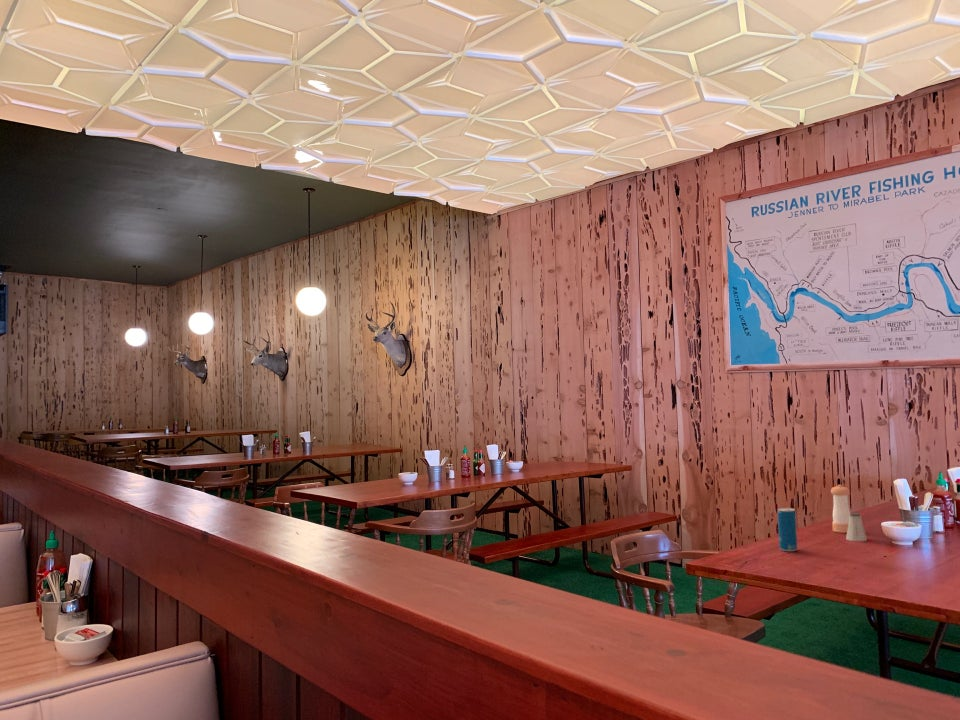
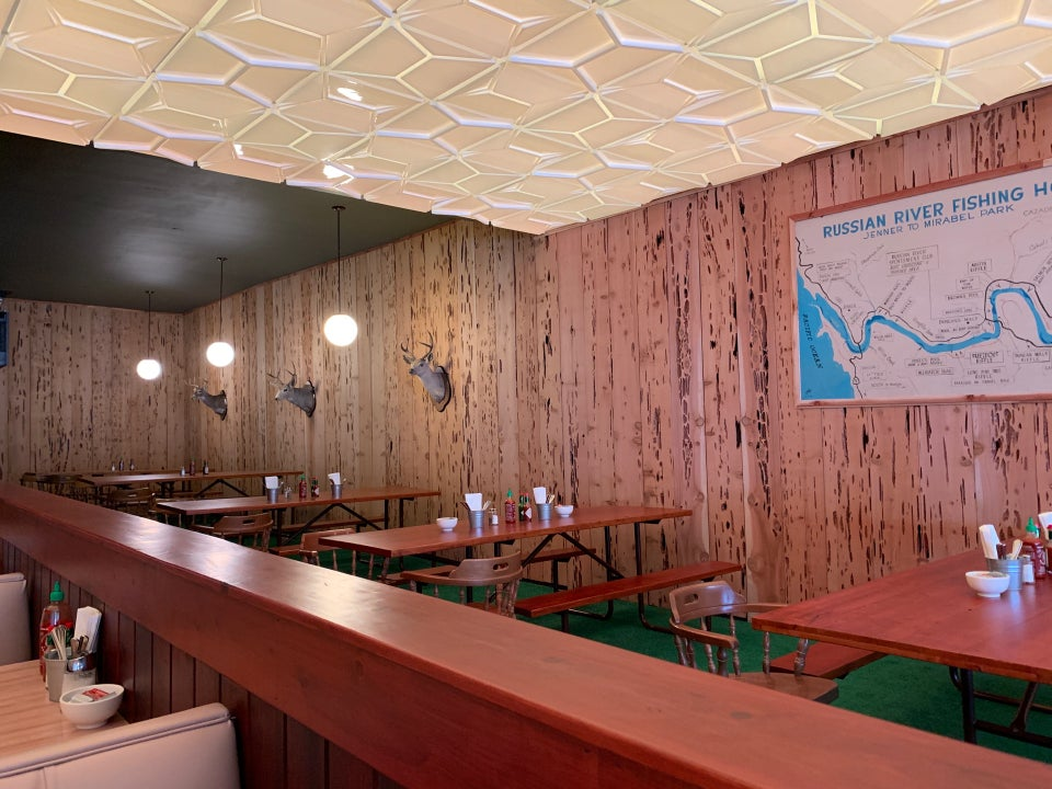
- pepper shaker [830,484,851,534]
- beverage can [776,507,798,552]
- saltshaker [845,512,868,542]
